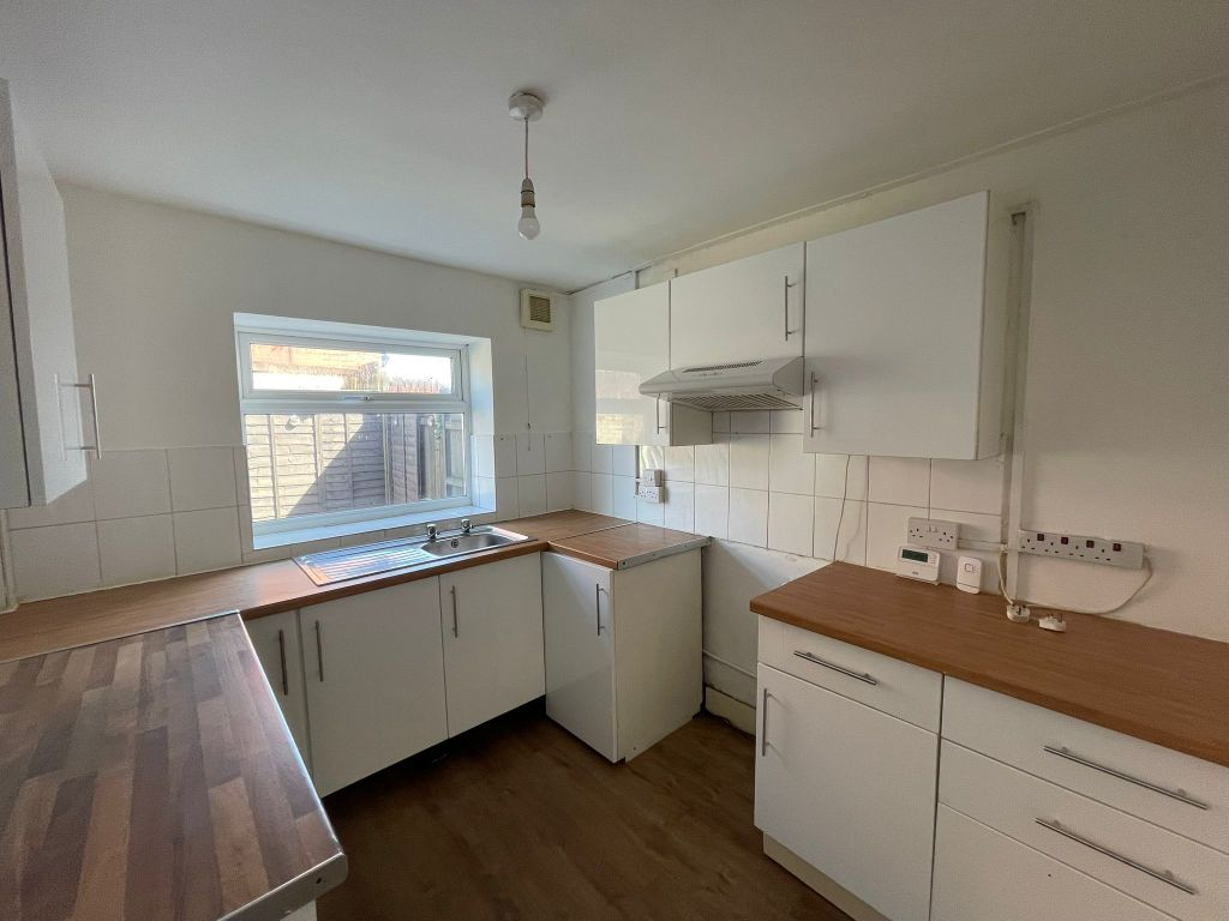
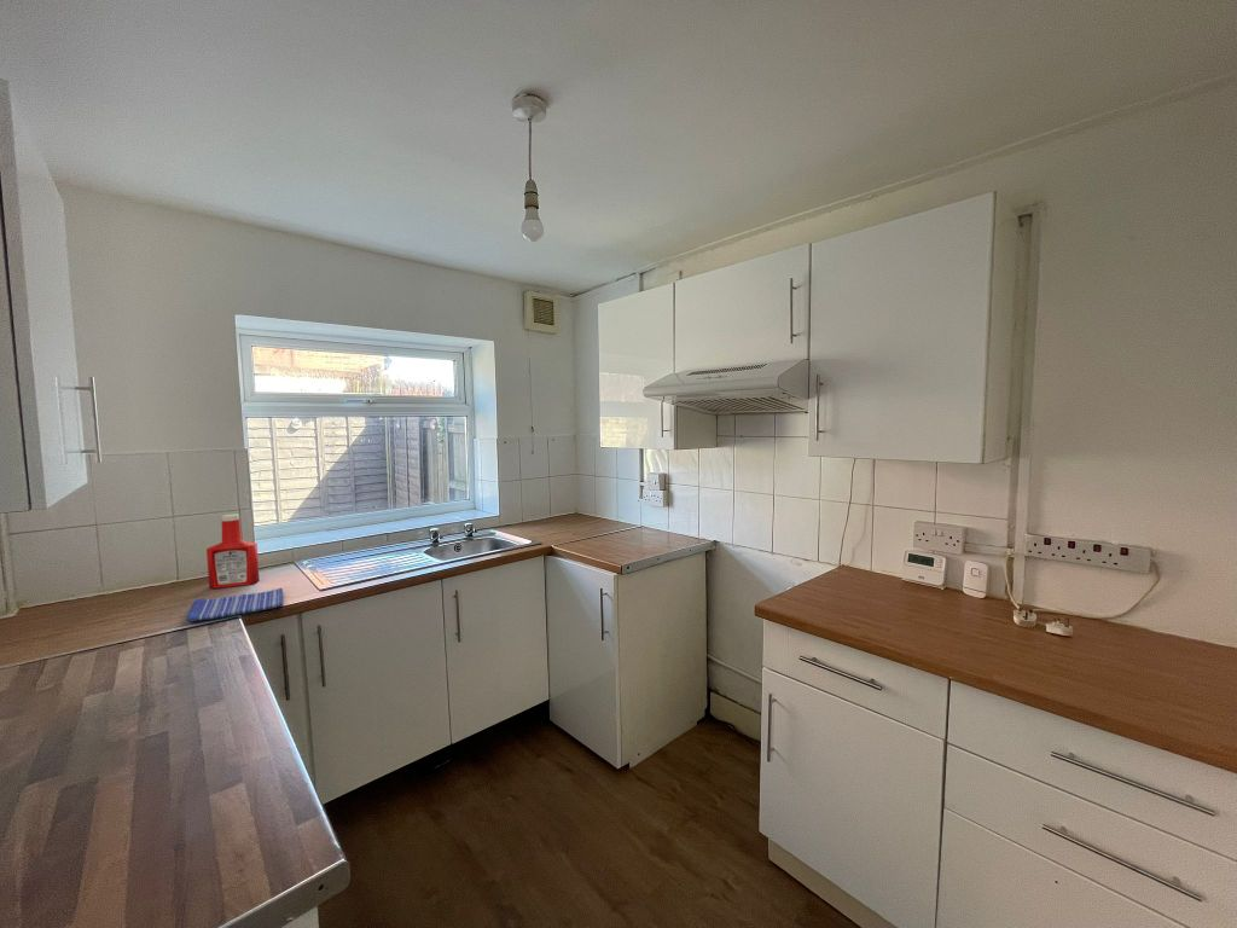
+ dish towel [185,587,285,624]
+ soap bottle [205,512,261,590]
